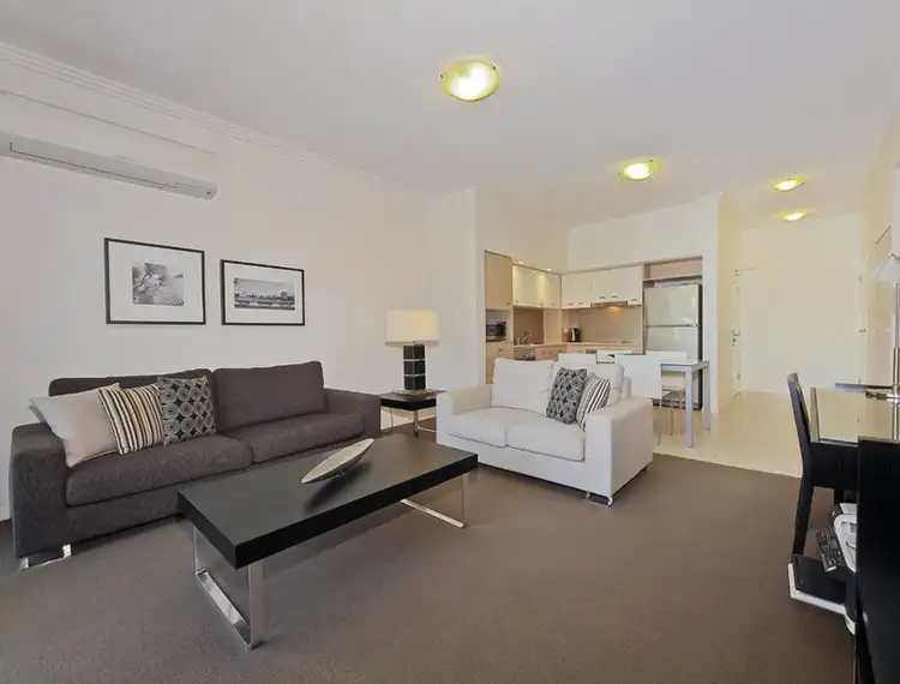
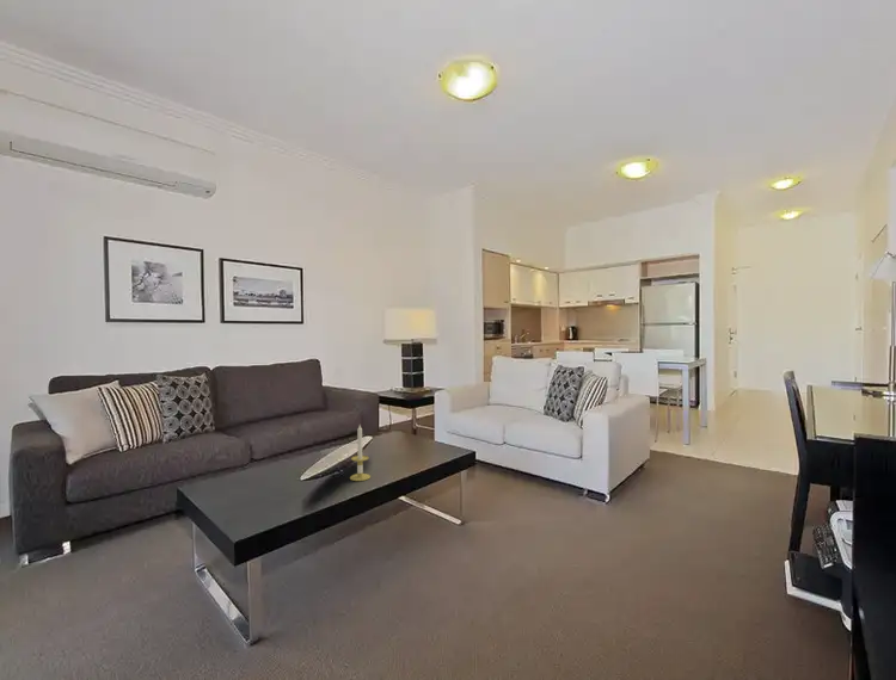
+ candle [349,424,372,482]
